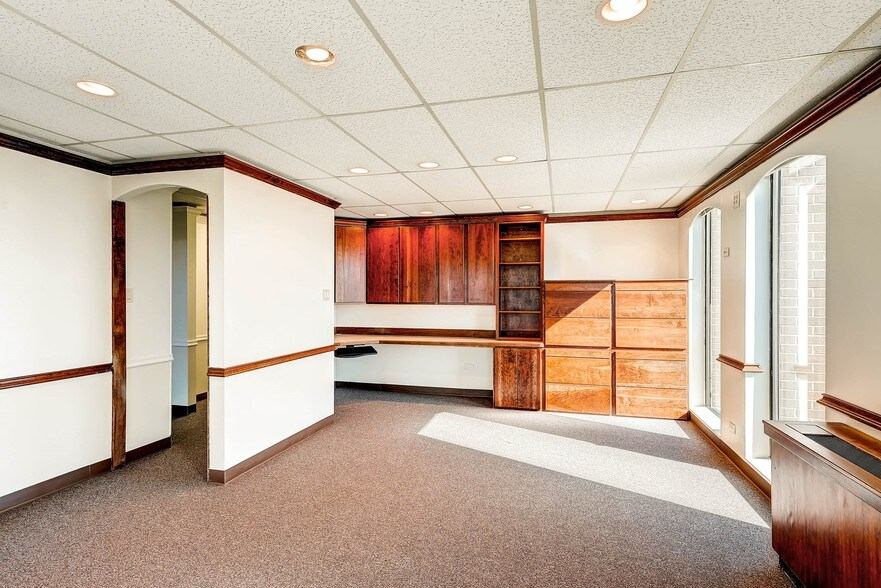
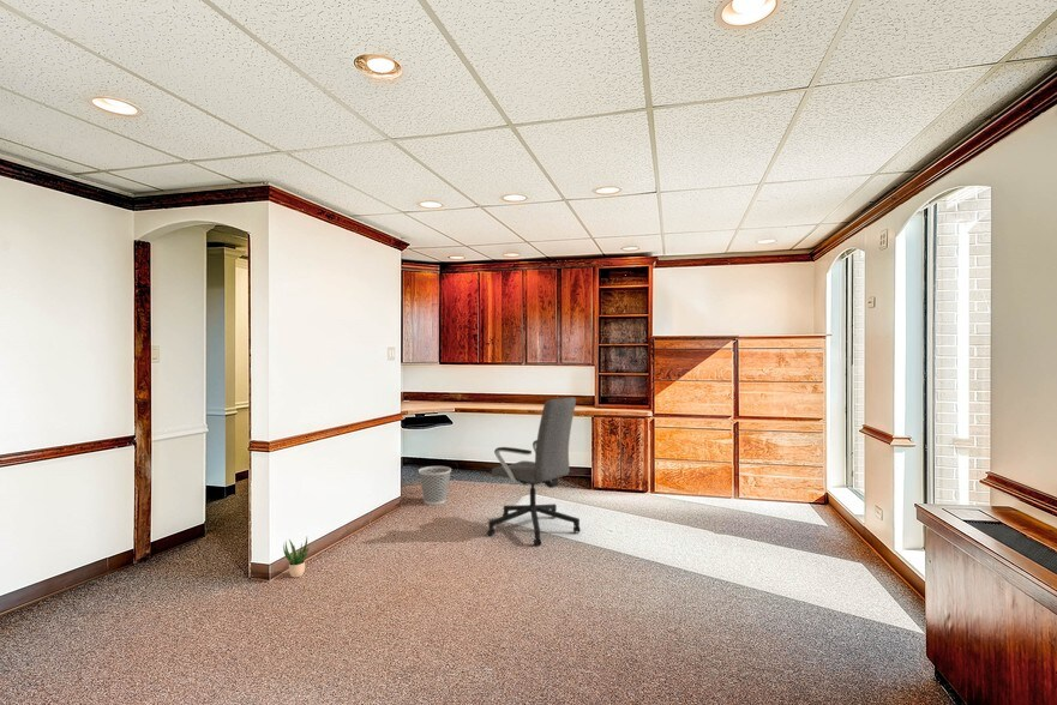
+ potted plant [282,537,310,578]
+ office chair [486,396,582,547]
+ wastebasket [418,465,452,506]
